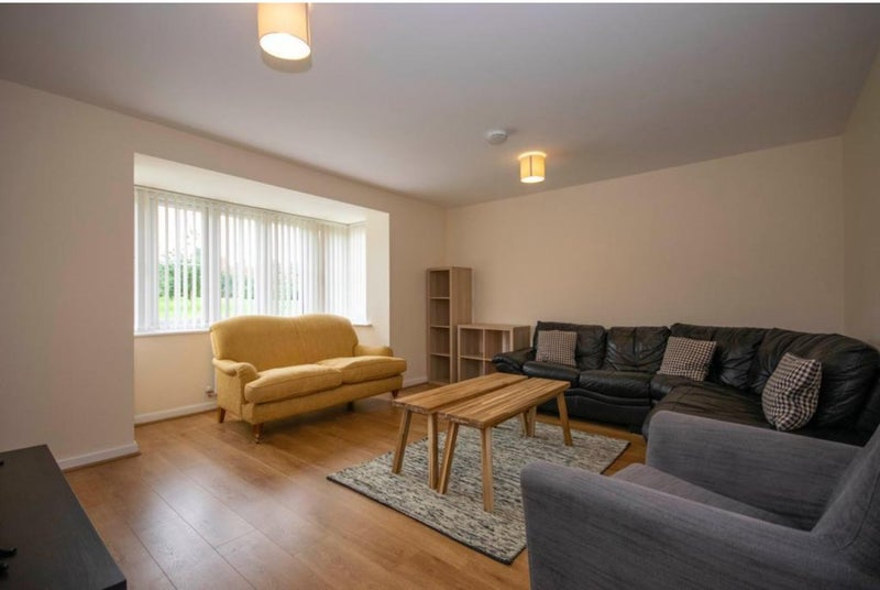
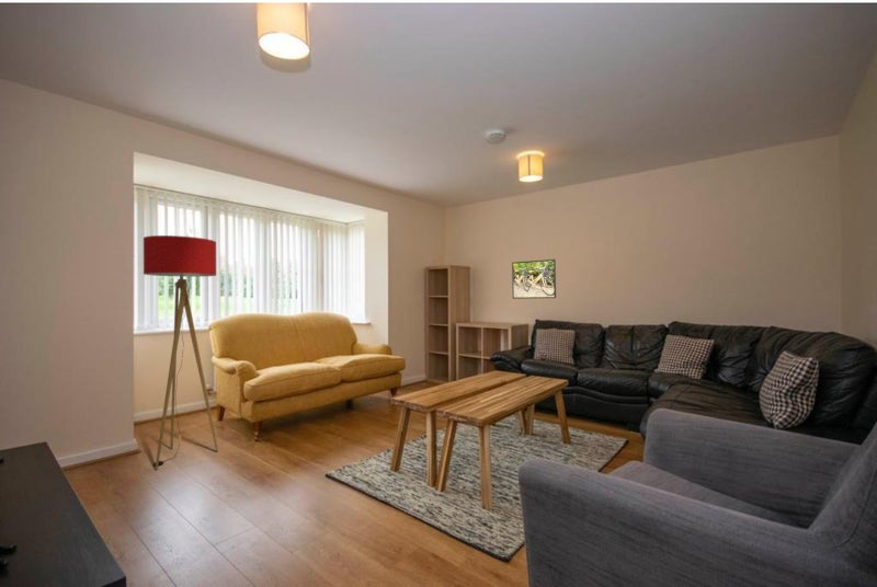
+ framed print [511,258,557,300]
+ floor lamp [143,234,219,471]
